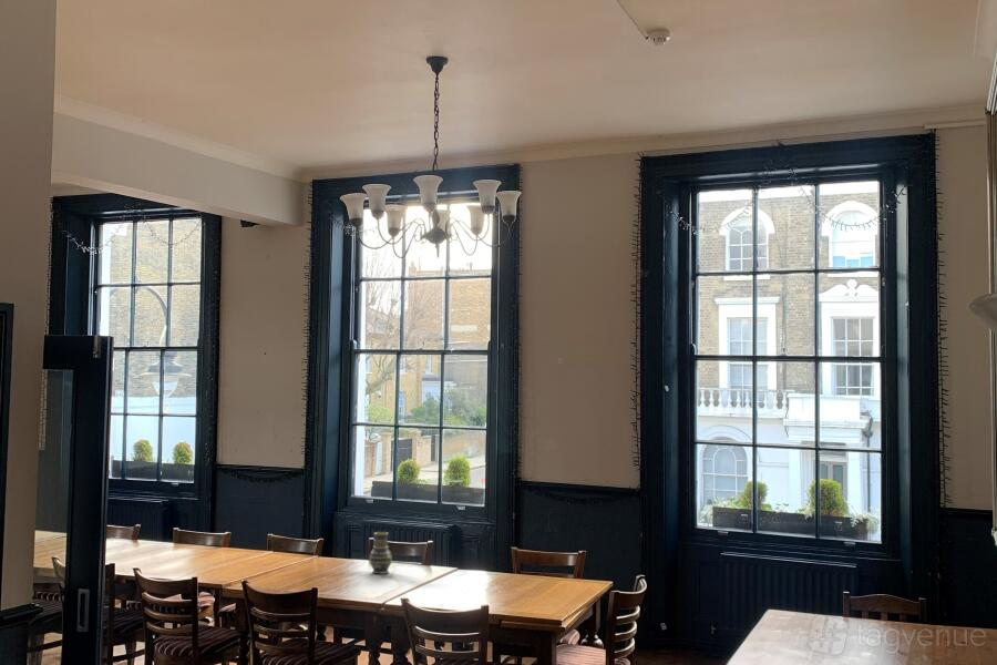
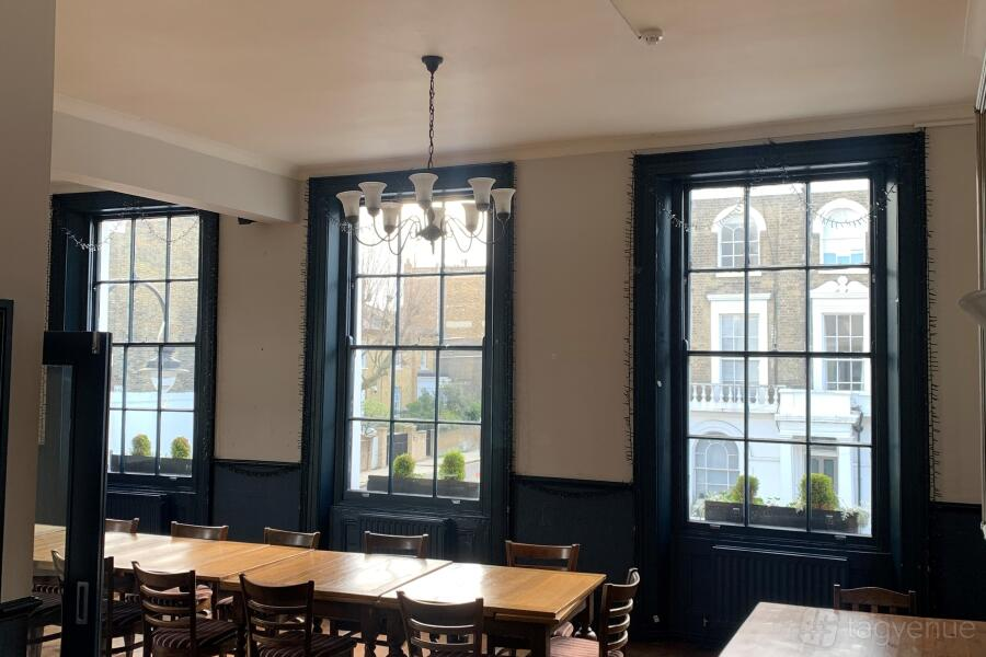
- vase [368,531,393,575]
